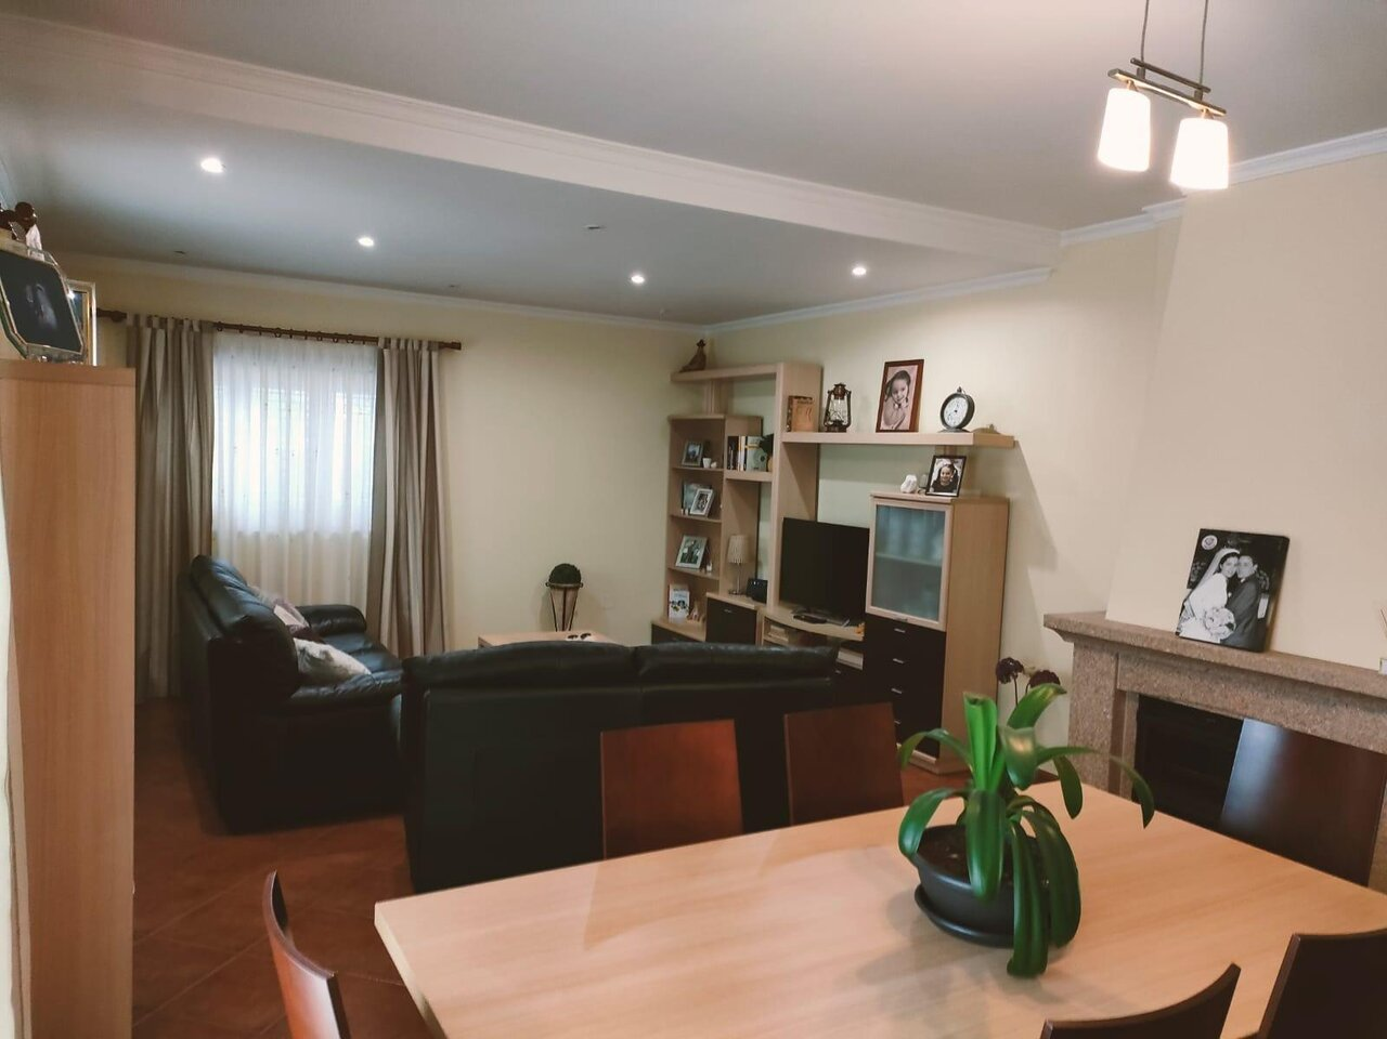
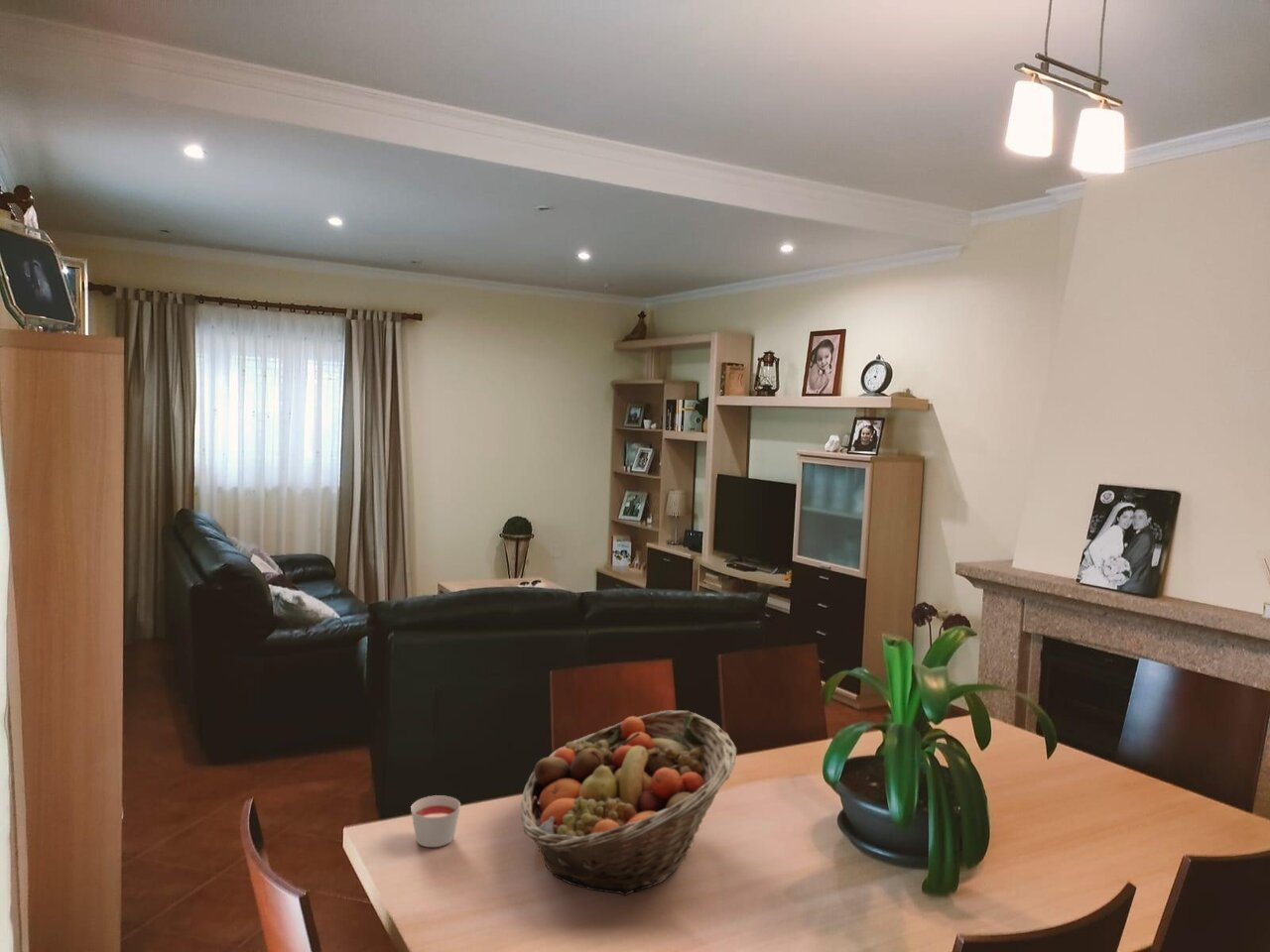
+ candle [410,794,461,848]
+ fruit basket [520,709,738,896]
